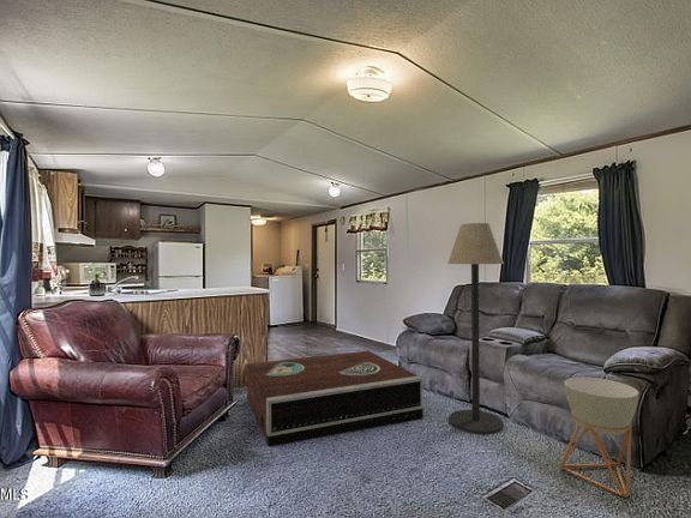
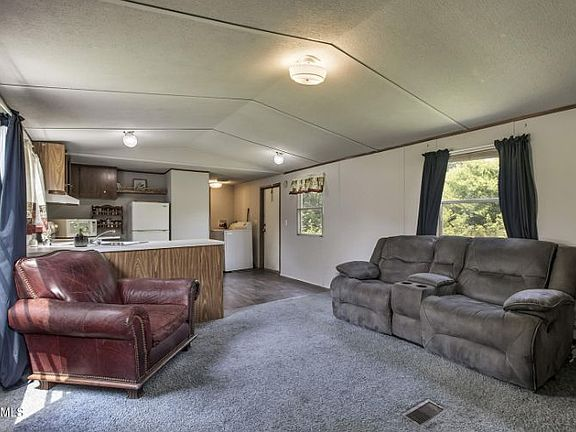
- stereo [246,350,425,447]
- floor lamp [446,222,505,435]
- planter [559,377,641,499]
